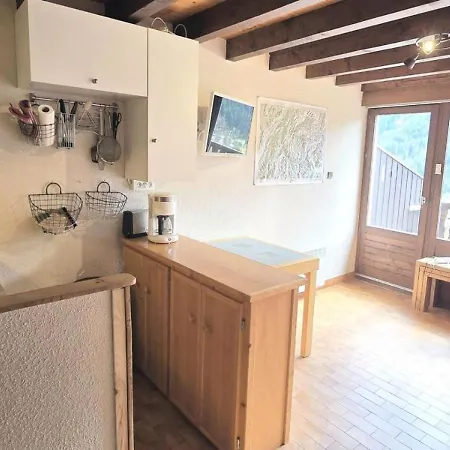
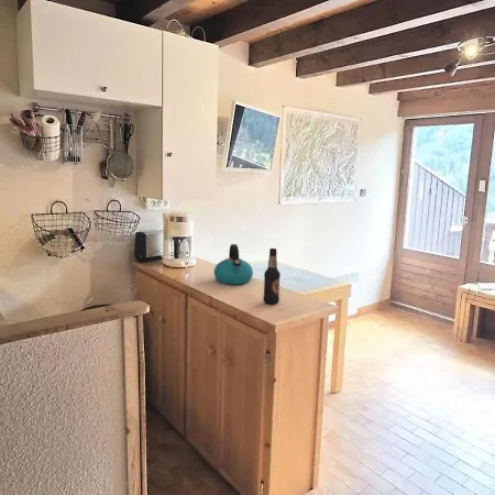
+ kettle [213,243,254,286]
+ bottle [262,248,282,305]
